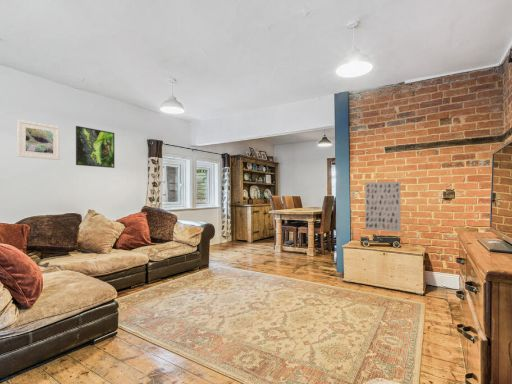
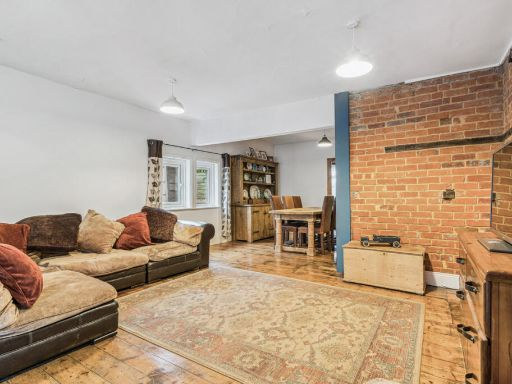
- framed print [16,119,61,161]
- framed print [75,125,115,169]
- wall art [364,181,402,233]
